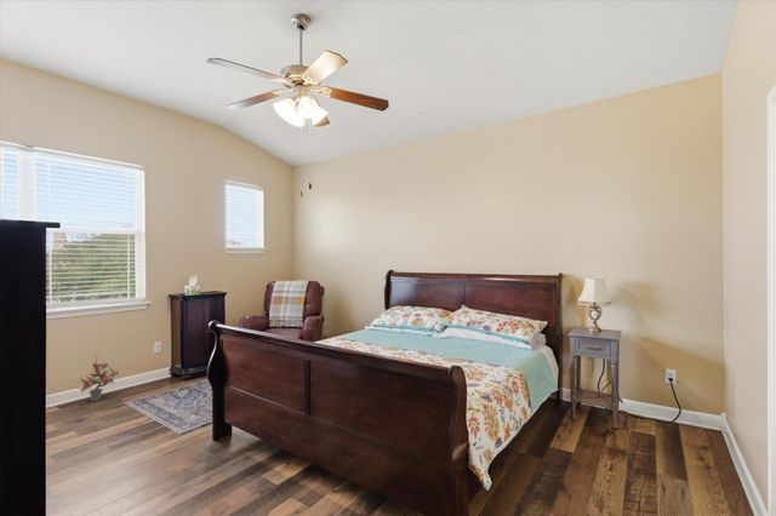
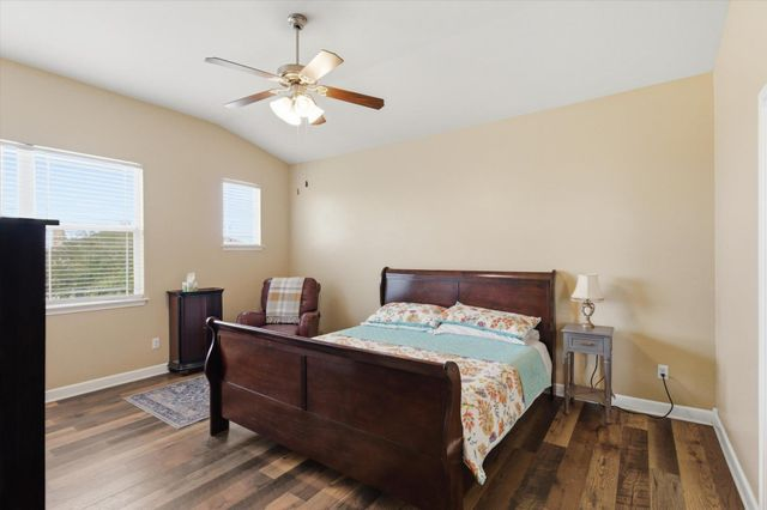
- potted plant [76,356,120,402]
